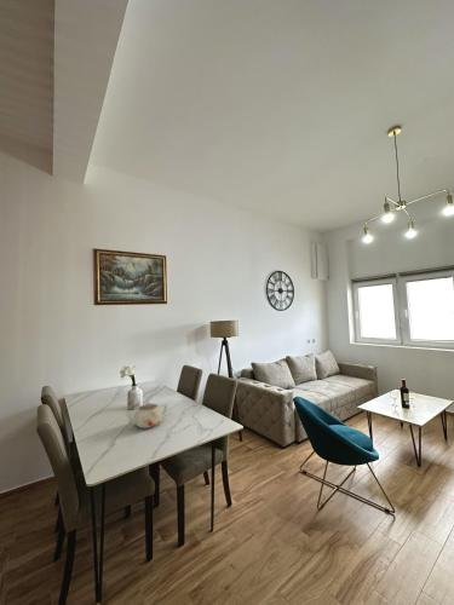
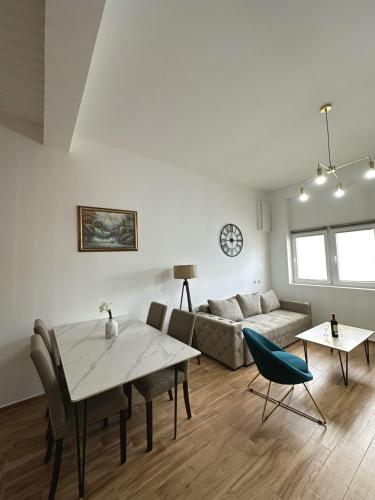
- teapot [125,401,168,430]
